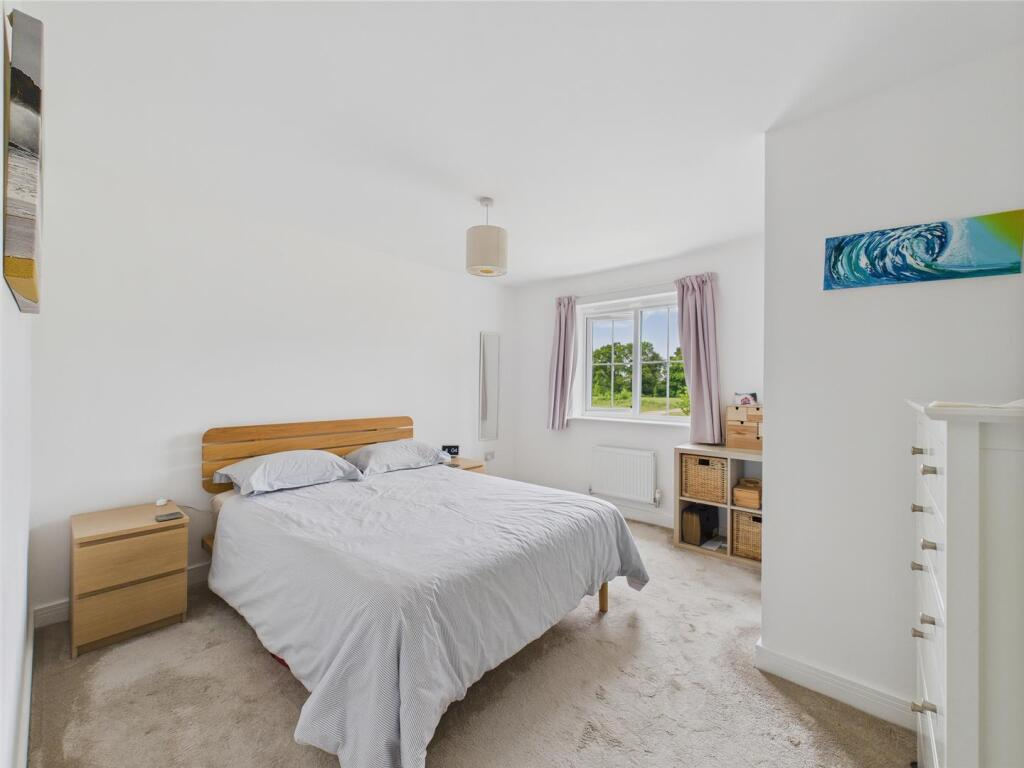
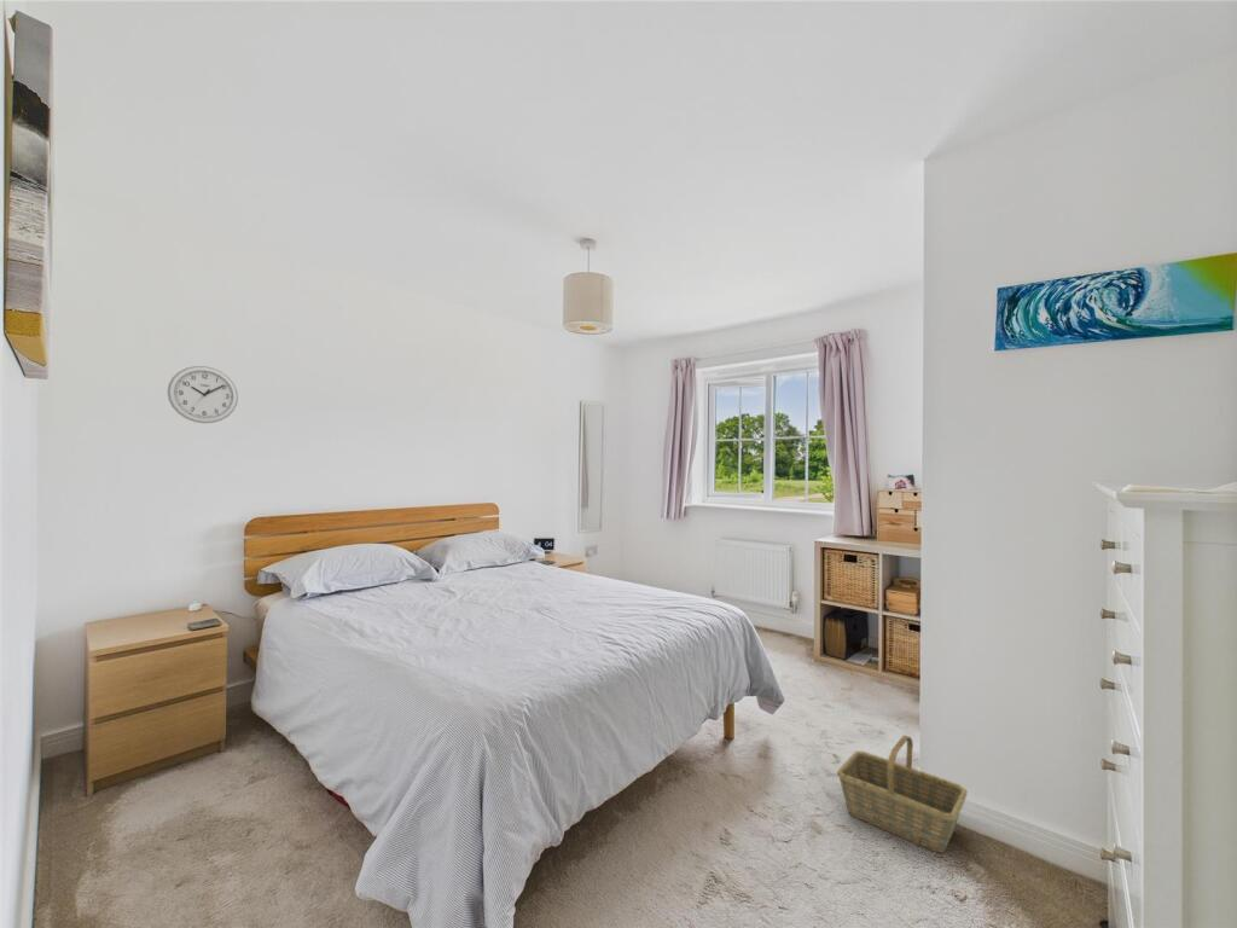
+ wall clock [167,365,239,424]
+ basket [836,733,969,854]
